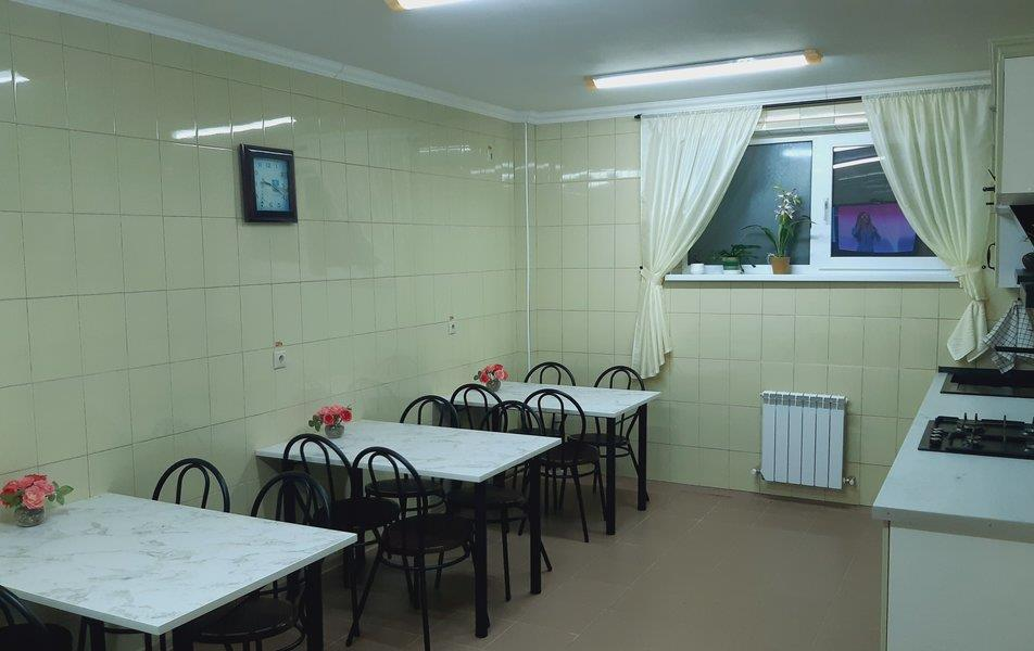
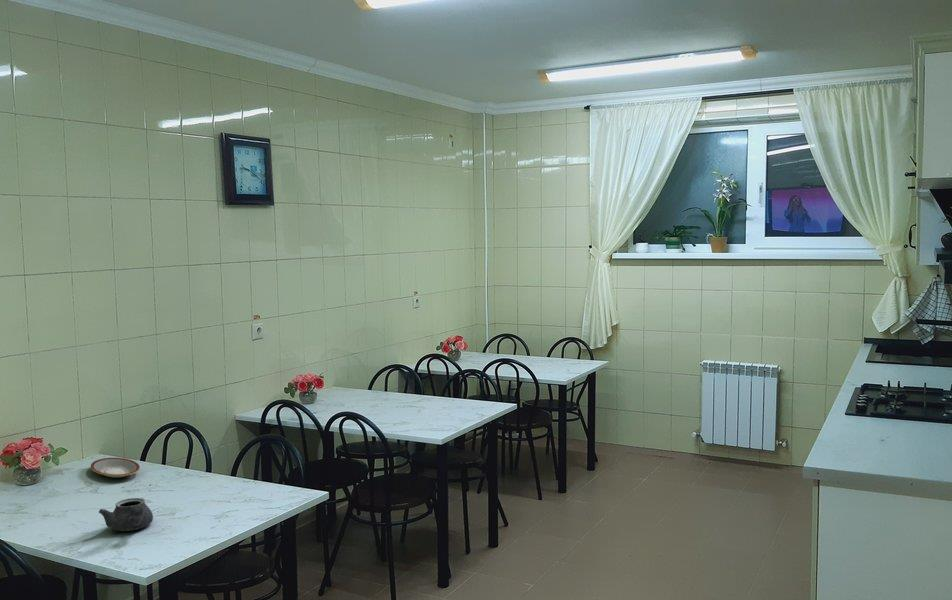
+ plate [90,457,141,478]
+ teapot [98,497,154,532]
